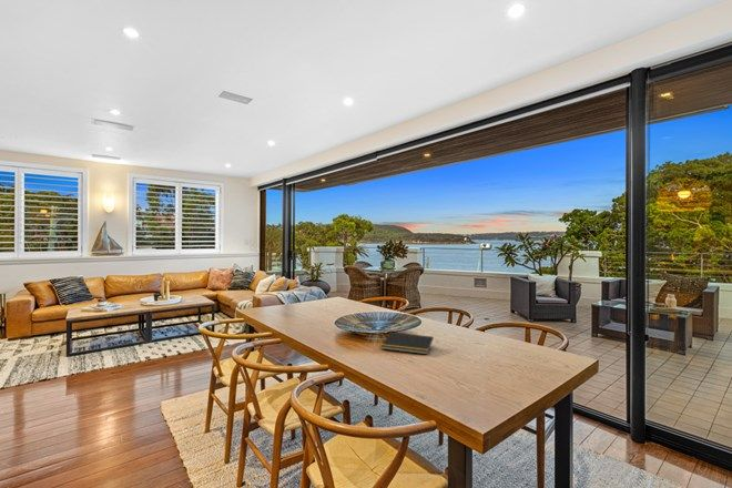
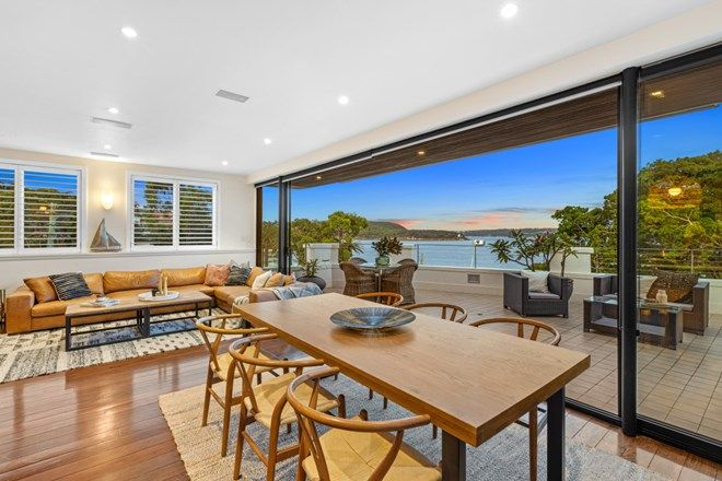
- notepad [380,332,435,355]
